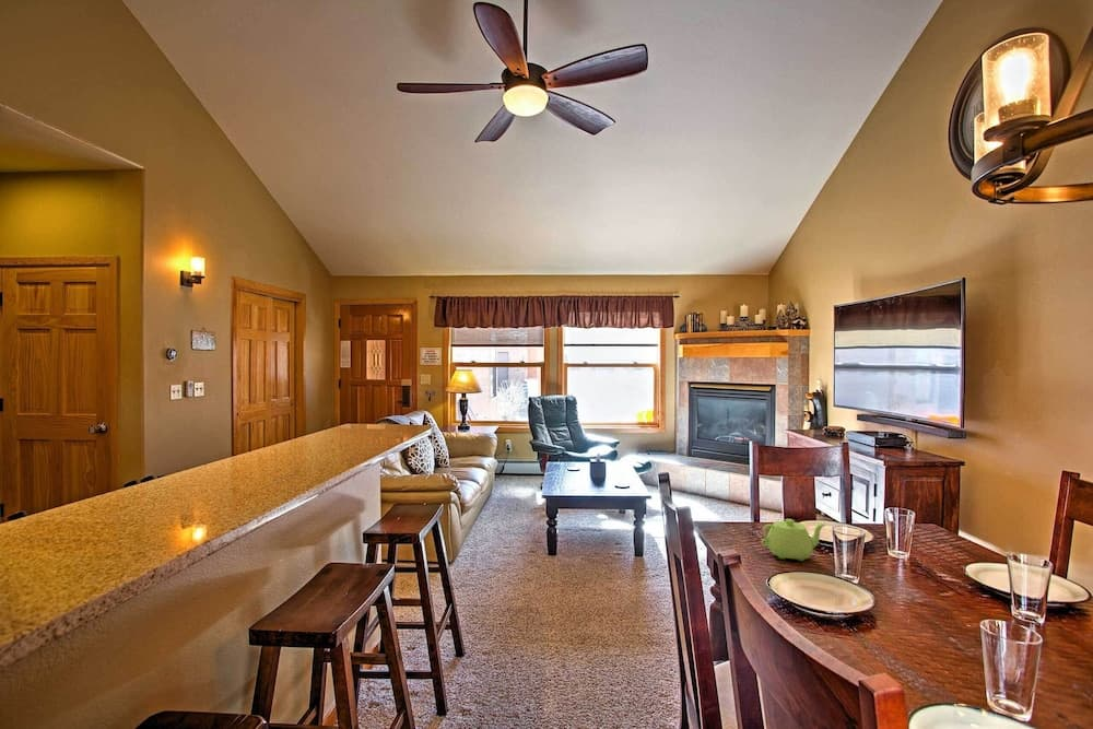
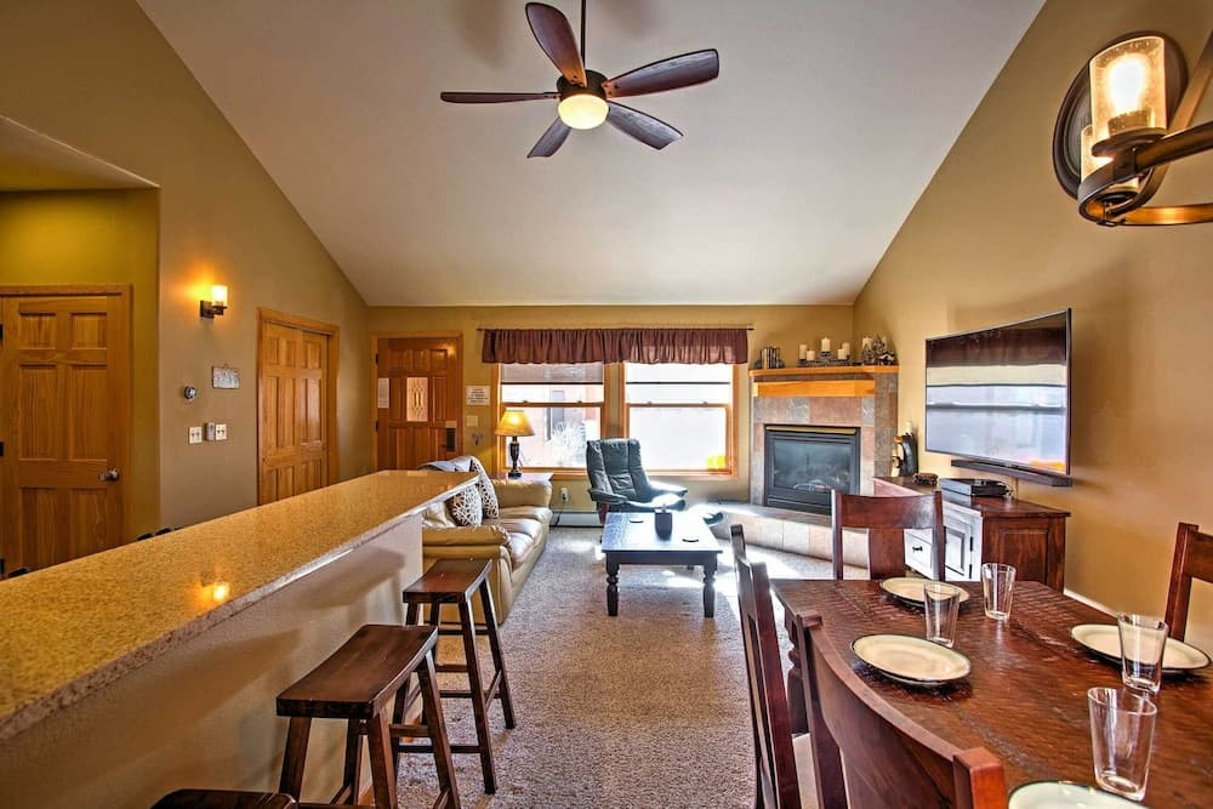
- teapot [761,518,827,562]
